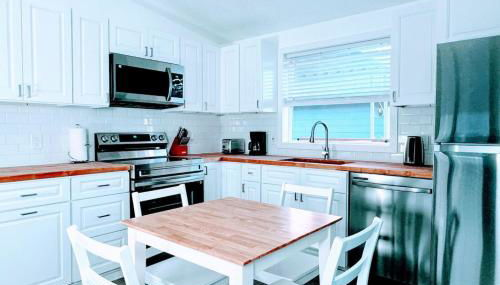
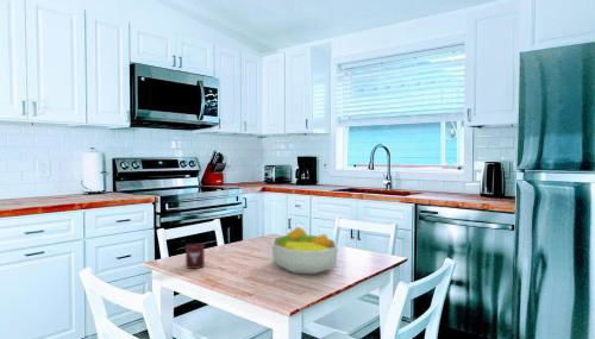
+ fruit bowl [270,226,339,276]
+ cup [184,243,206,270]
